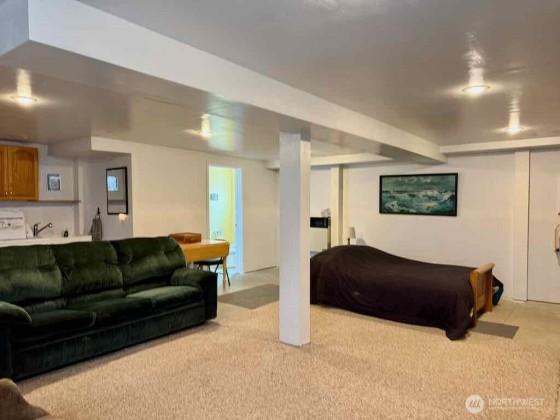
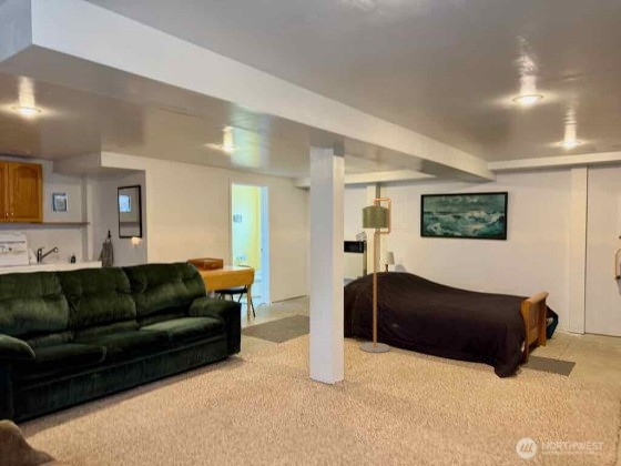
+ floor lamp [359,196,391,354]
